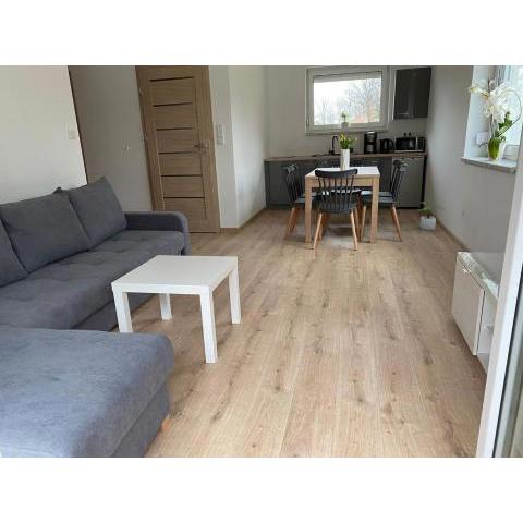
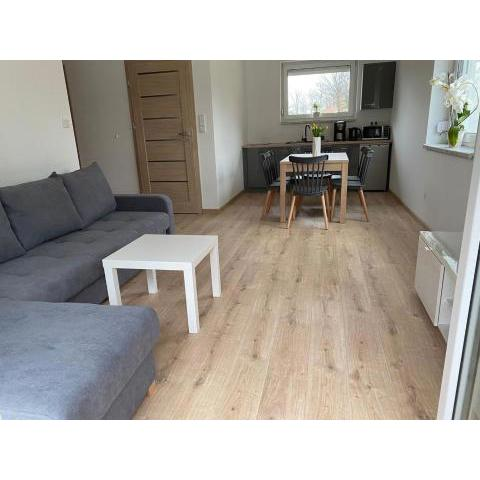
- potted plant [416,202,446,231]
